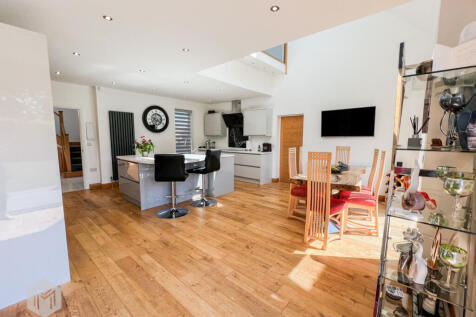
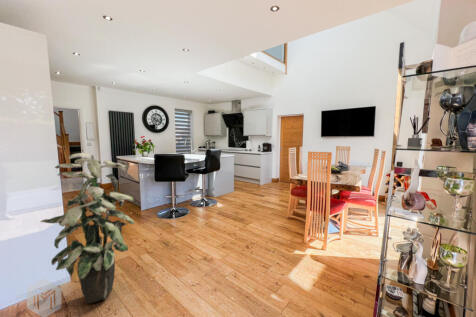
+ indoor plant [40,152,135,304]
